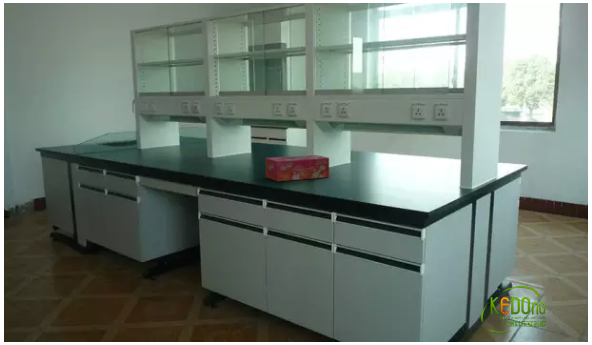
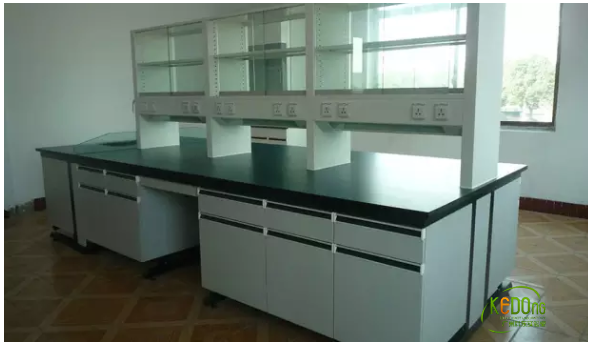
- tissue box [265,154,330,182]
